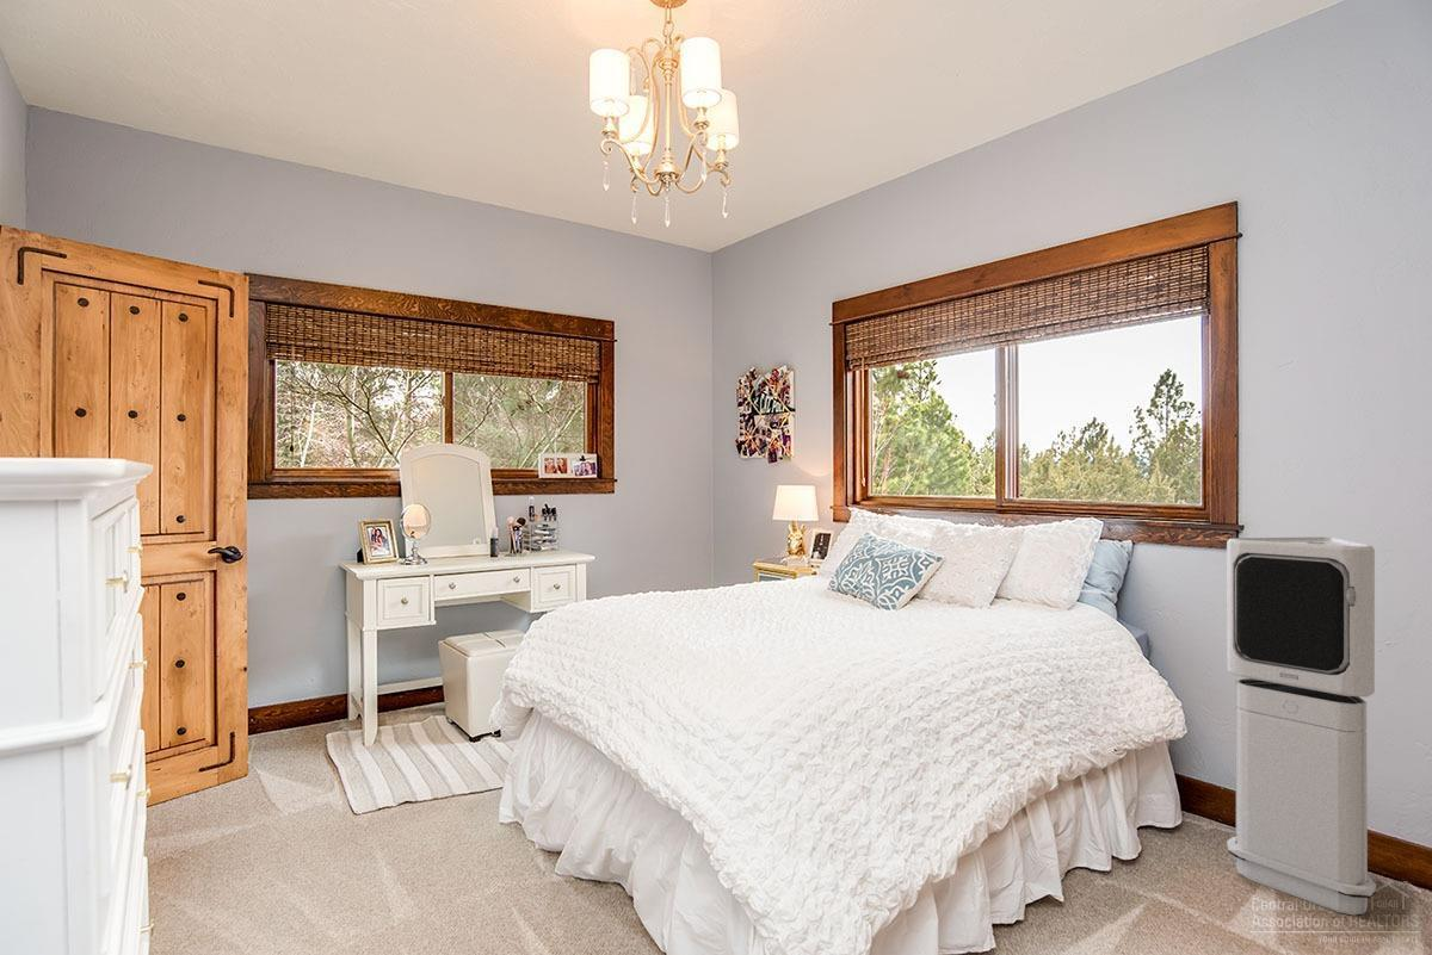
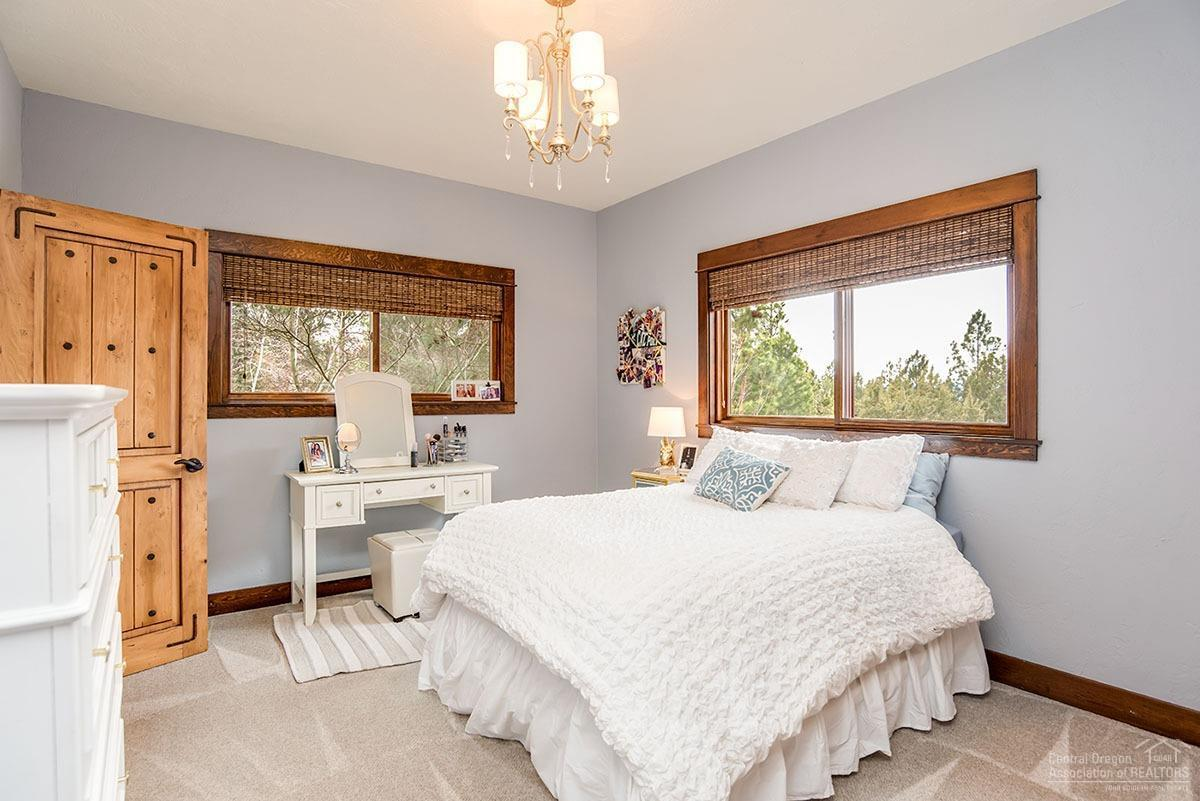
- air purifier [1226,535,1377,917]
